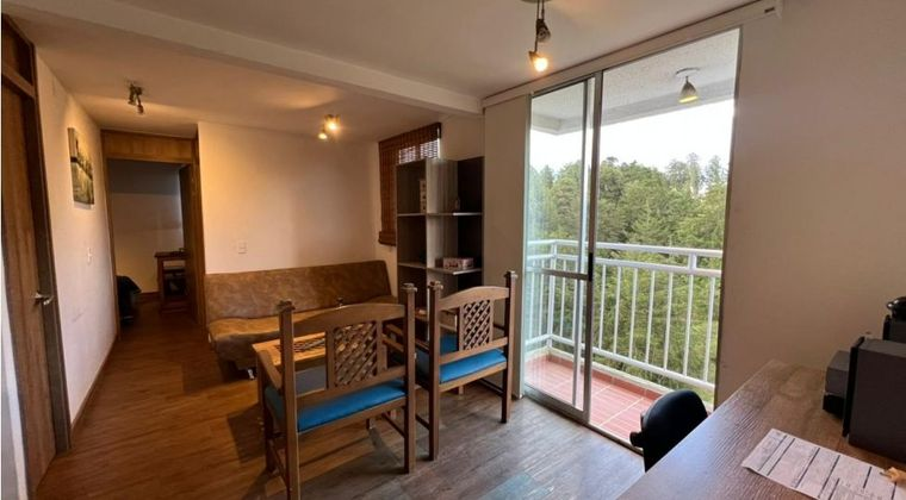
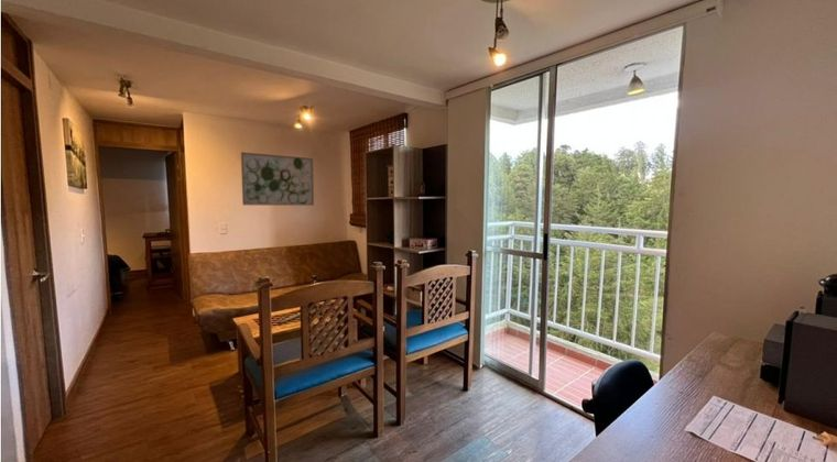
+ wall art [240,151,315,207]
